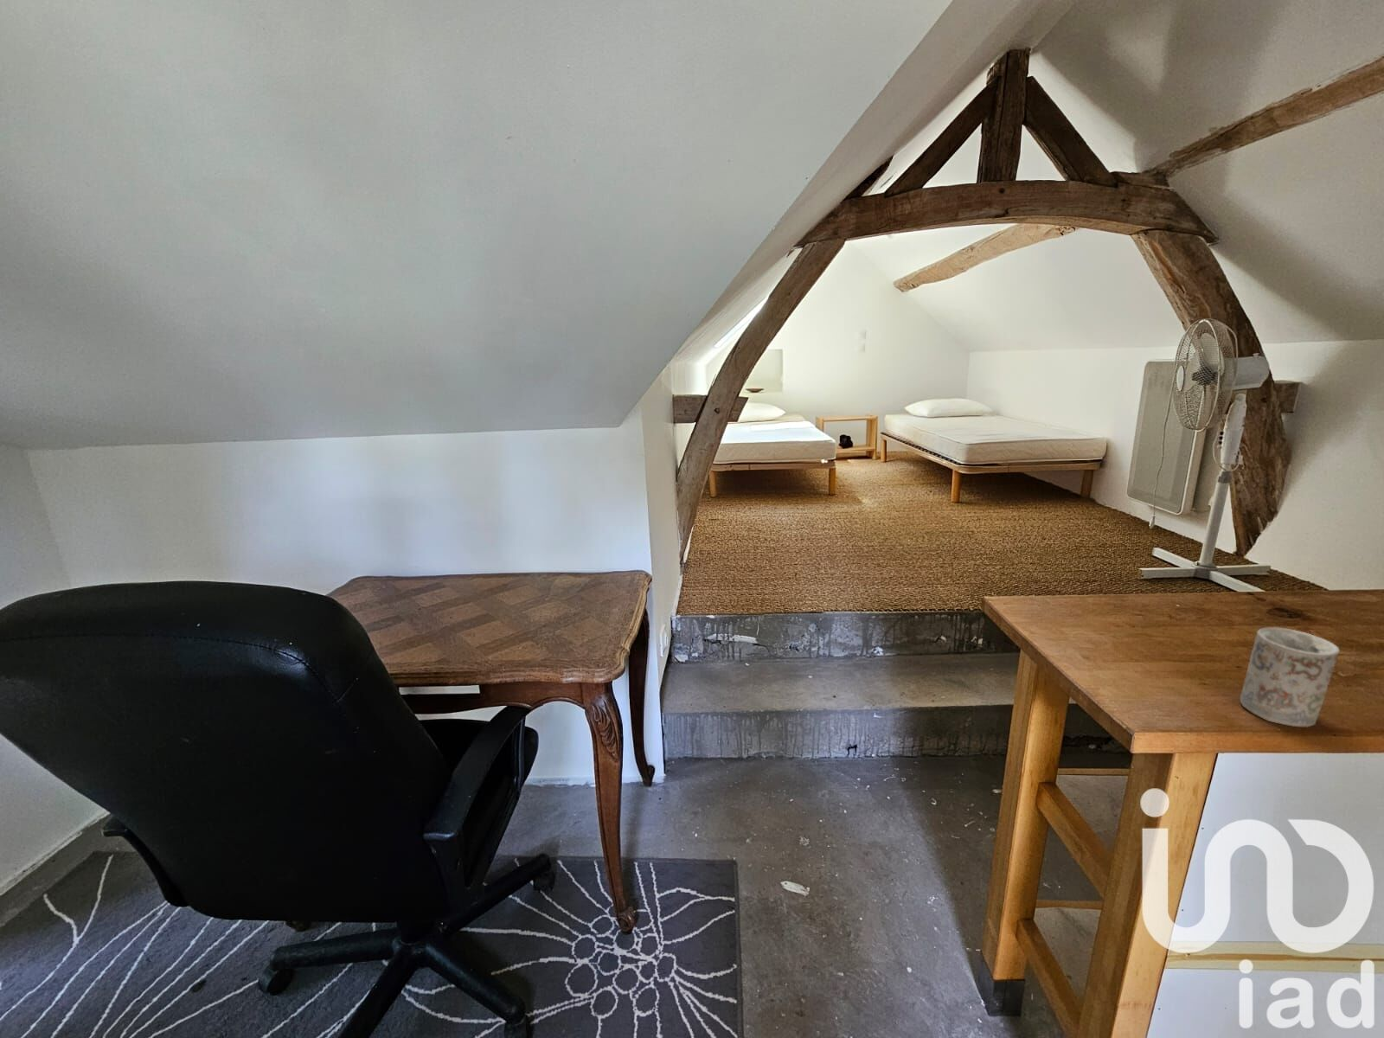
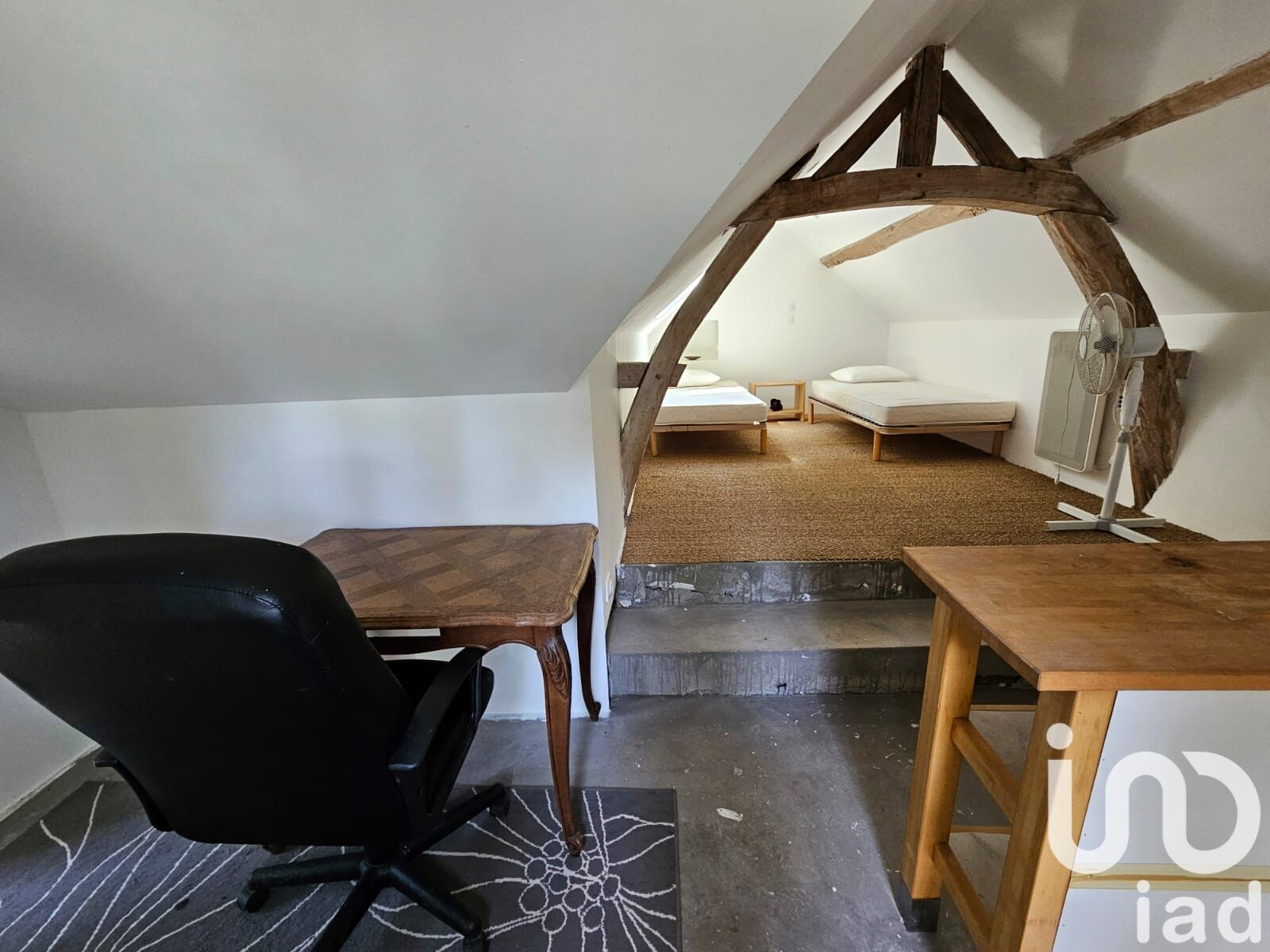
- mug [1239,627,1340,728]
